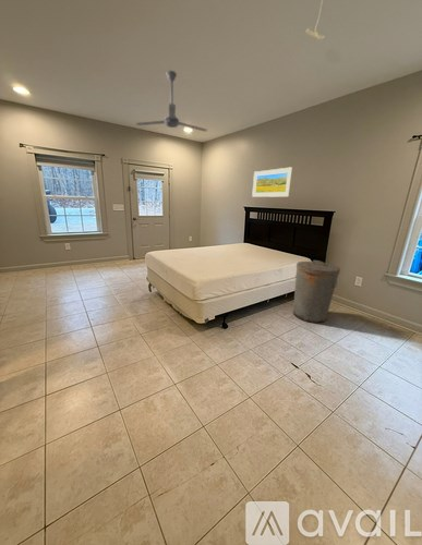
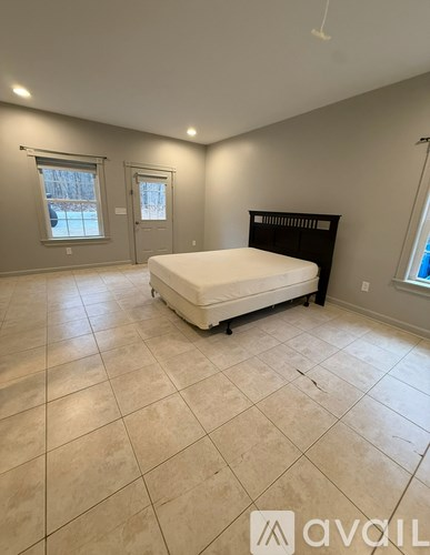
- trash can [292,259,341,324]
- ceiling fan [134,70,208,132]
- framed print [251,166,293,198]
